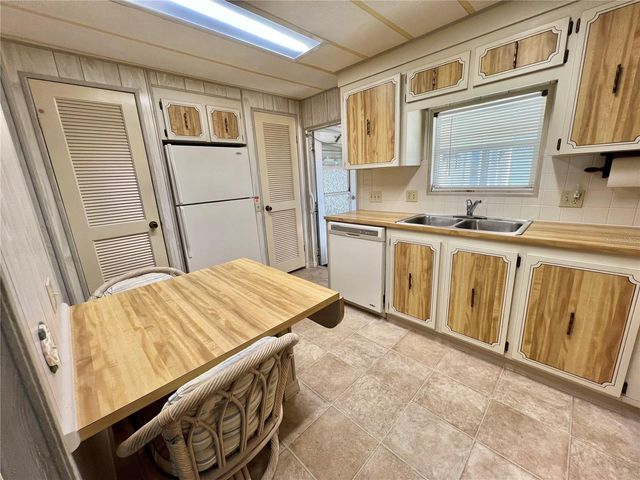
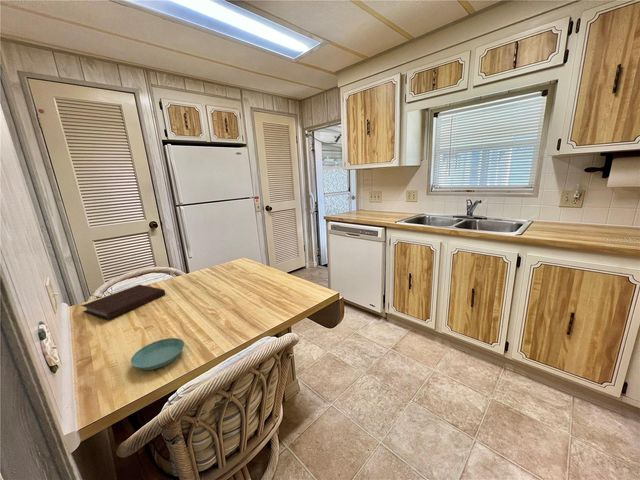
+ saucer [130,337,185,371]
+ notebook [80,284,166,321]
